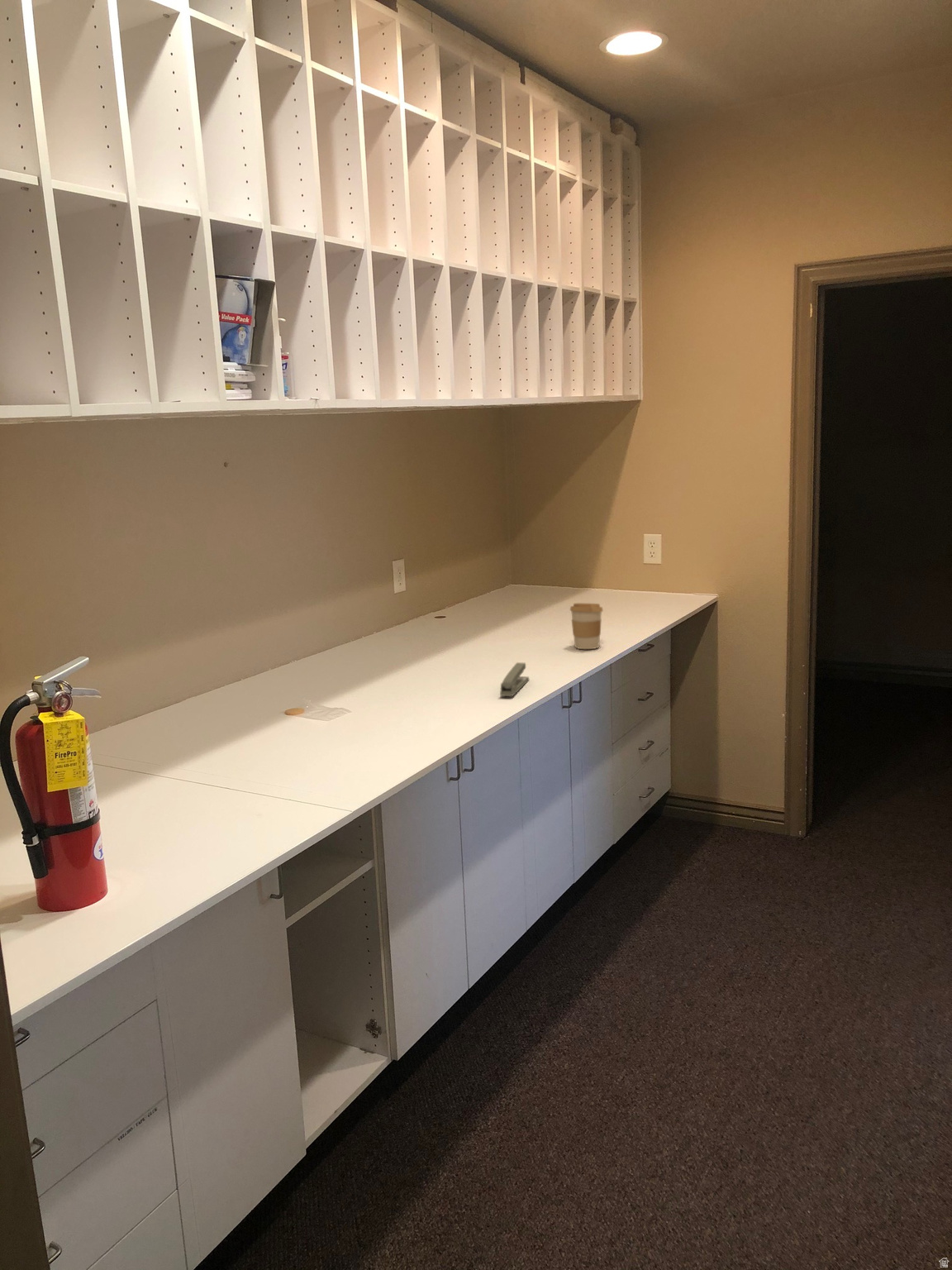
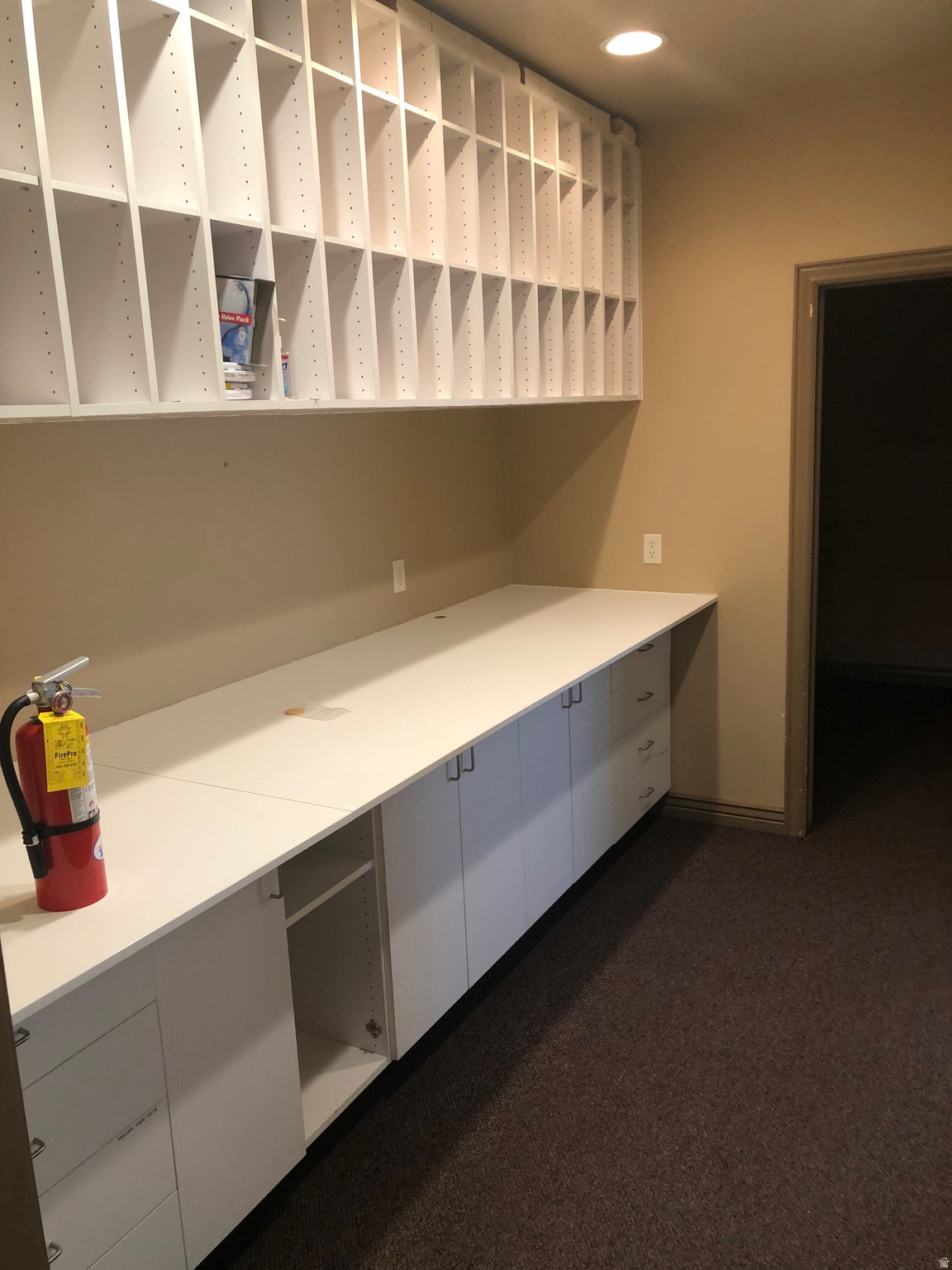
- coffee cup [569,603,604,650]
- stapler [499,661,530,697]
